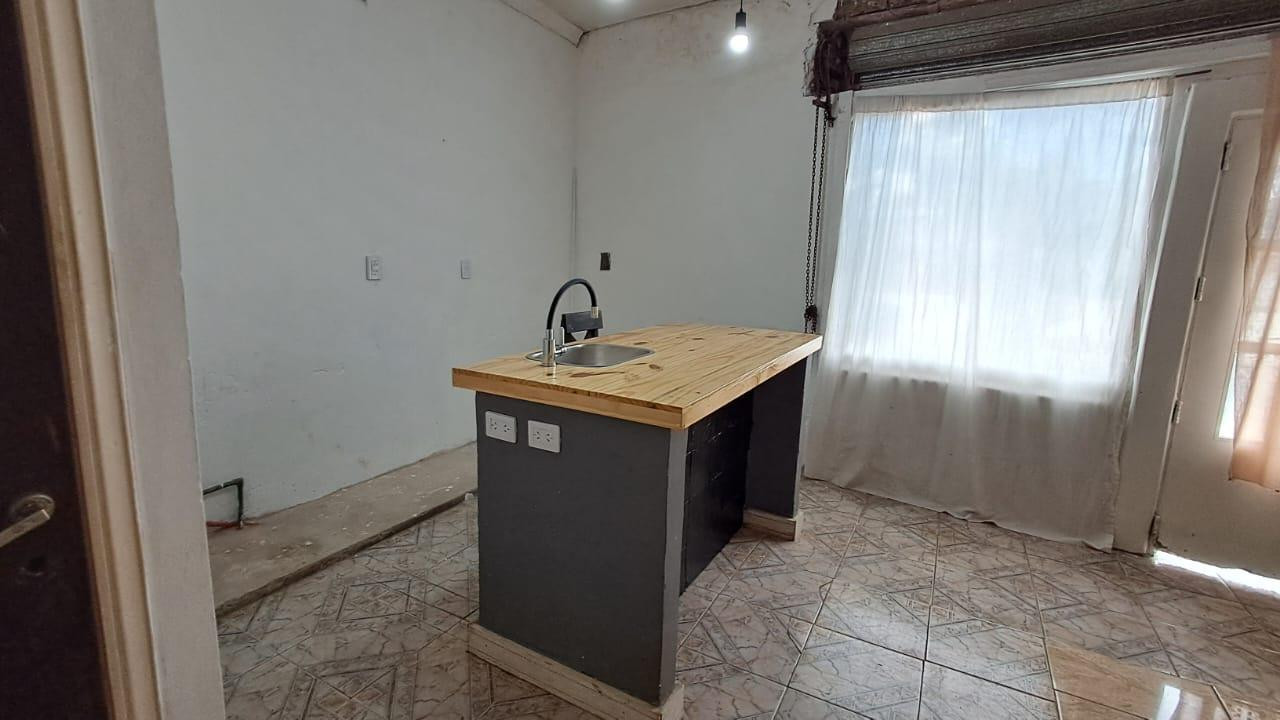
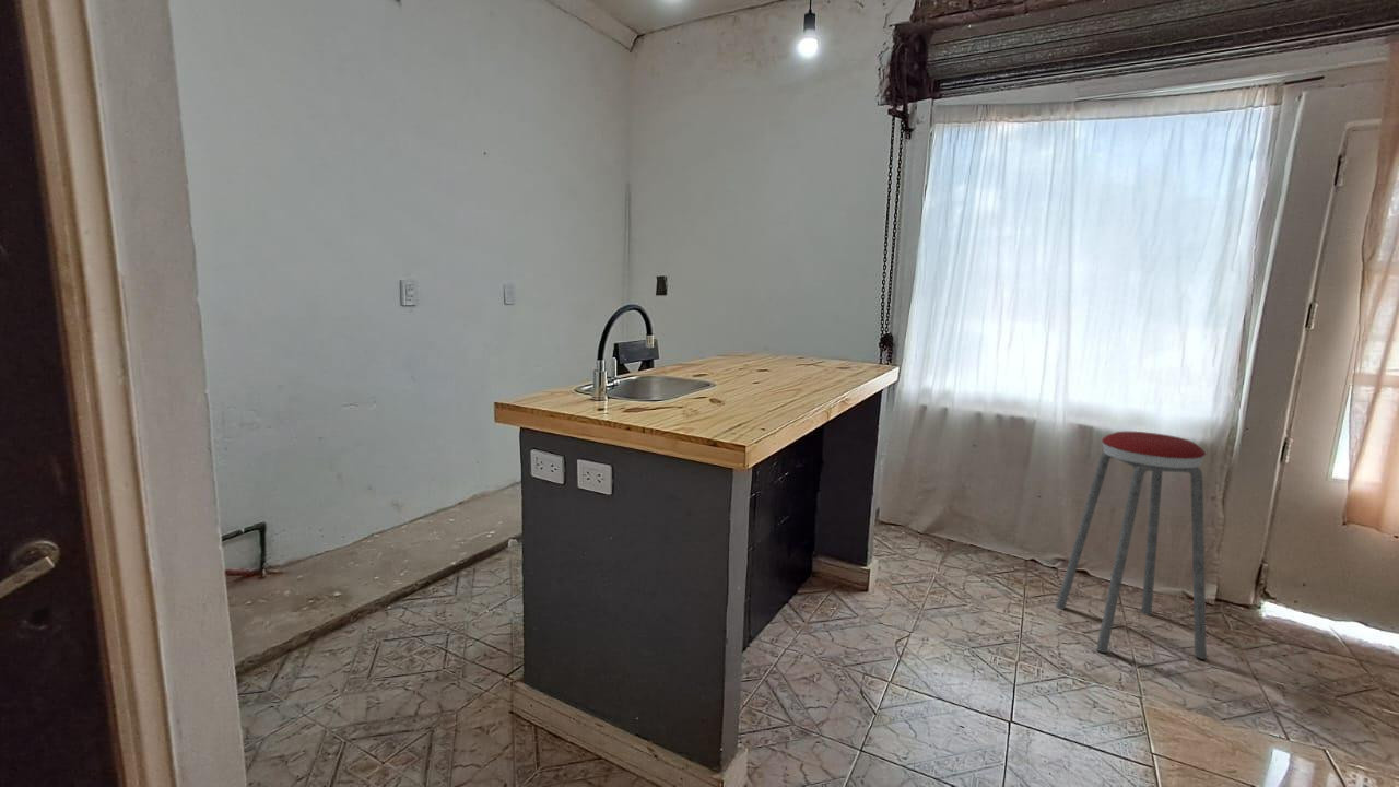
+ music stool [1055,431,1208,660]
